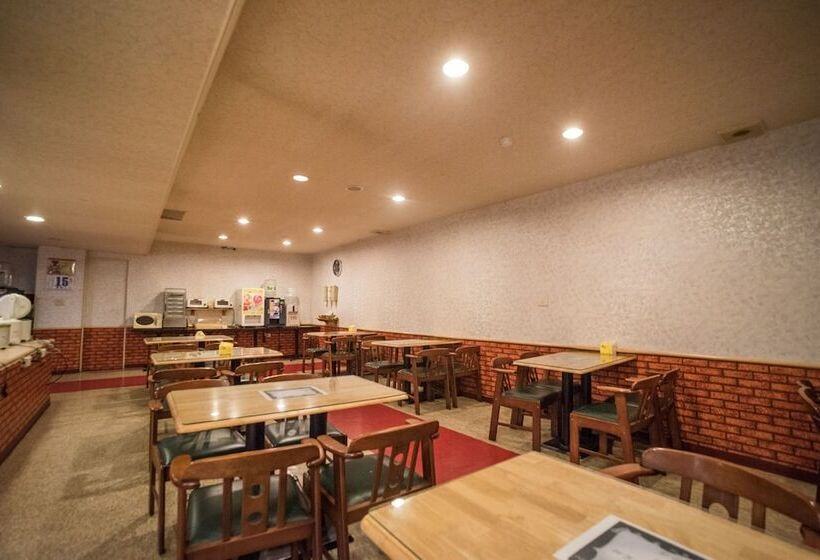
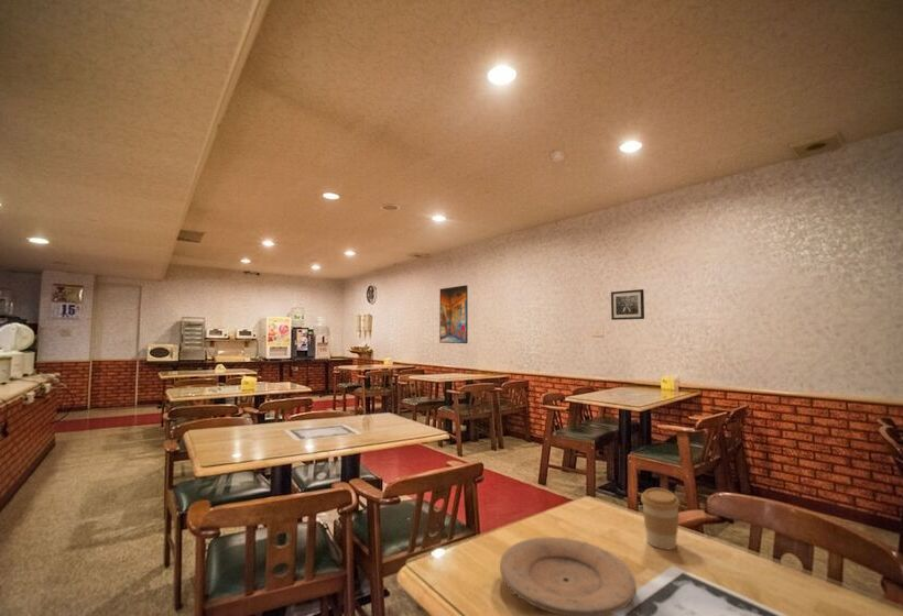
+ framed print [438,284,469,344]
+ plate [499,537,638,616]
+ coffee cup [640,487,682,550]
+ wall art [610,288,645,321]
